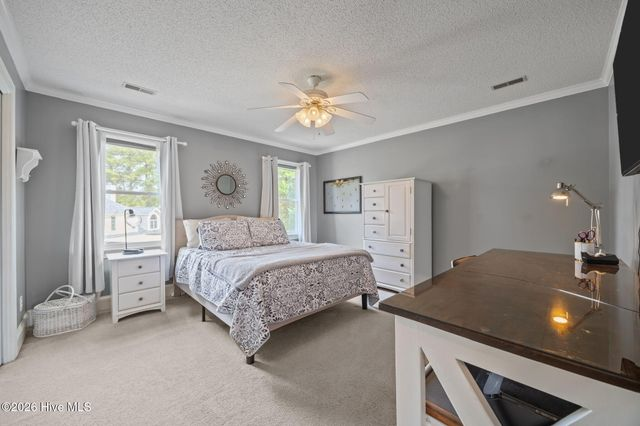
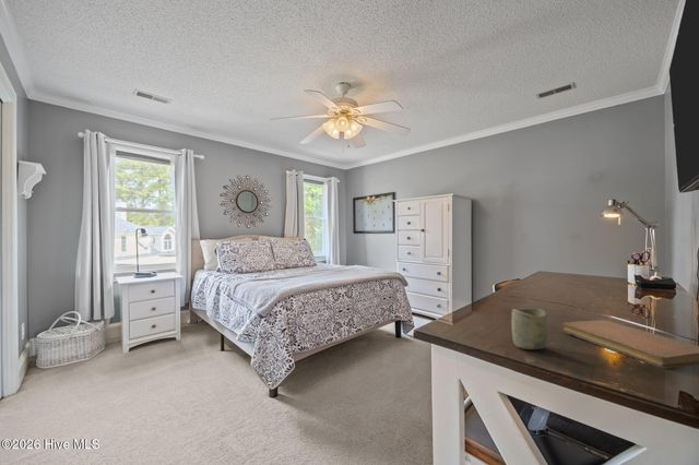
+ cup [510,307,548,350]
+ notebook [561,319,699,370]
